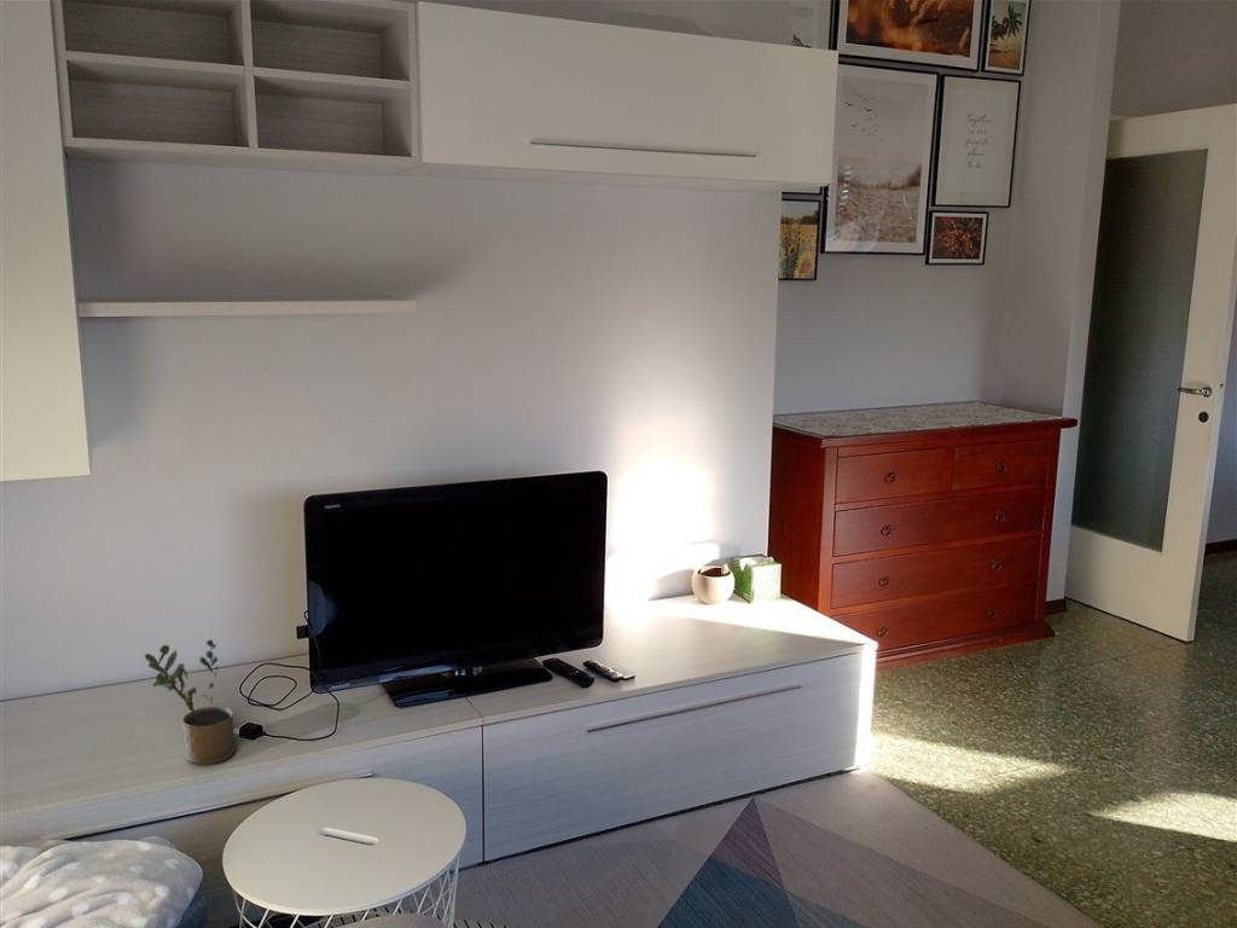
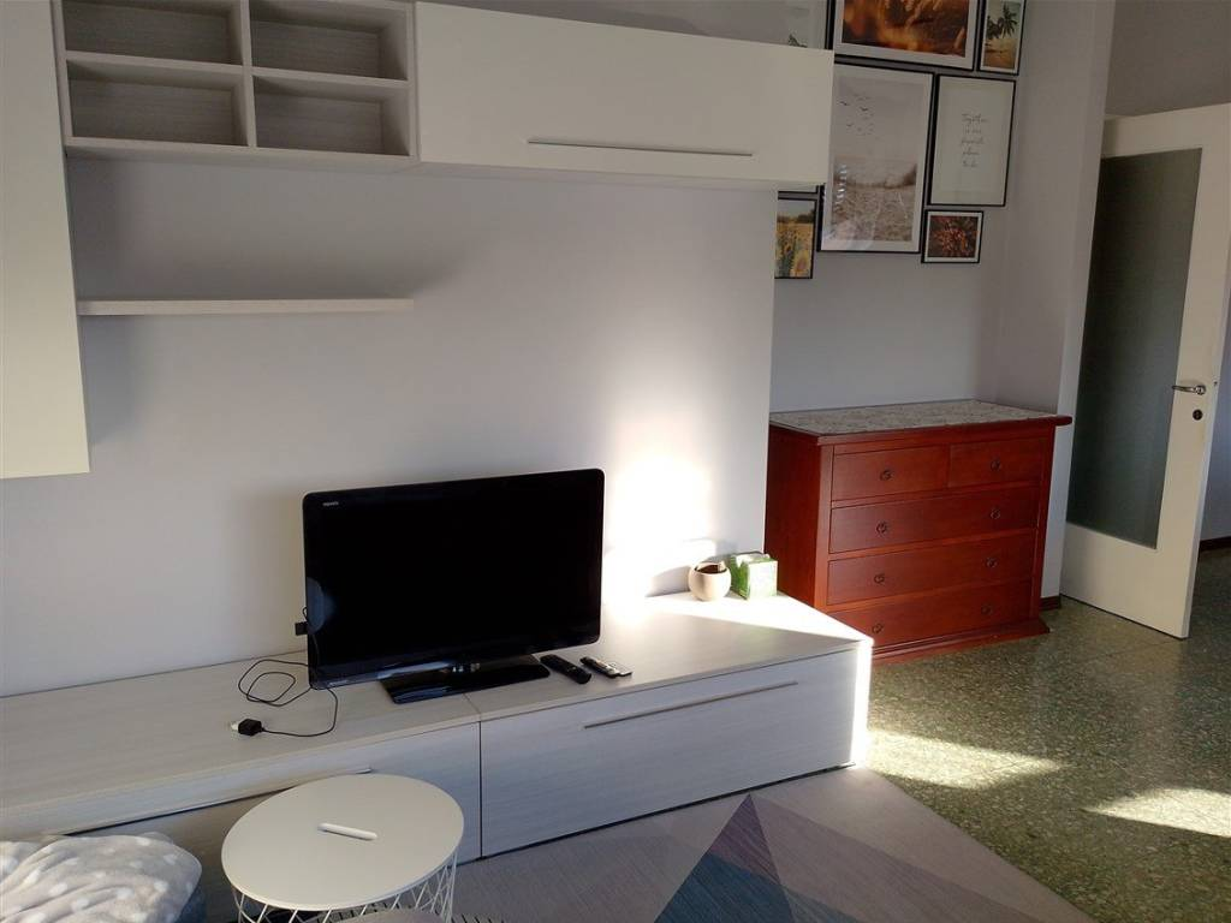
- potted plant [144,638,237,766]
